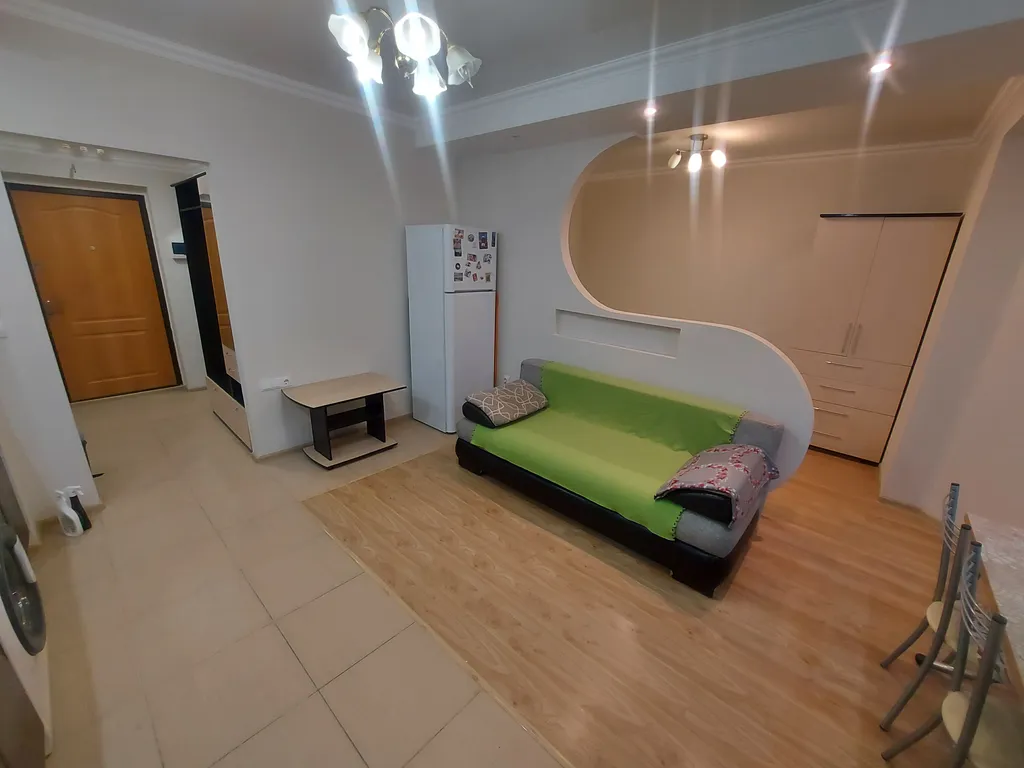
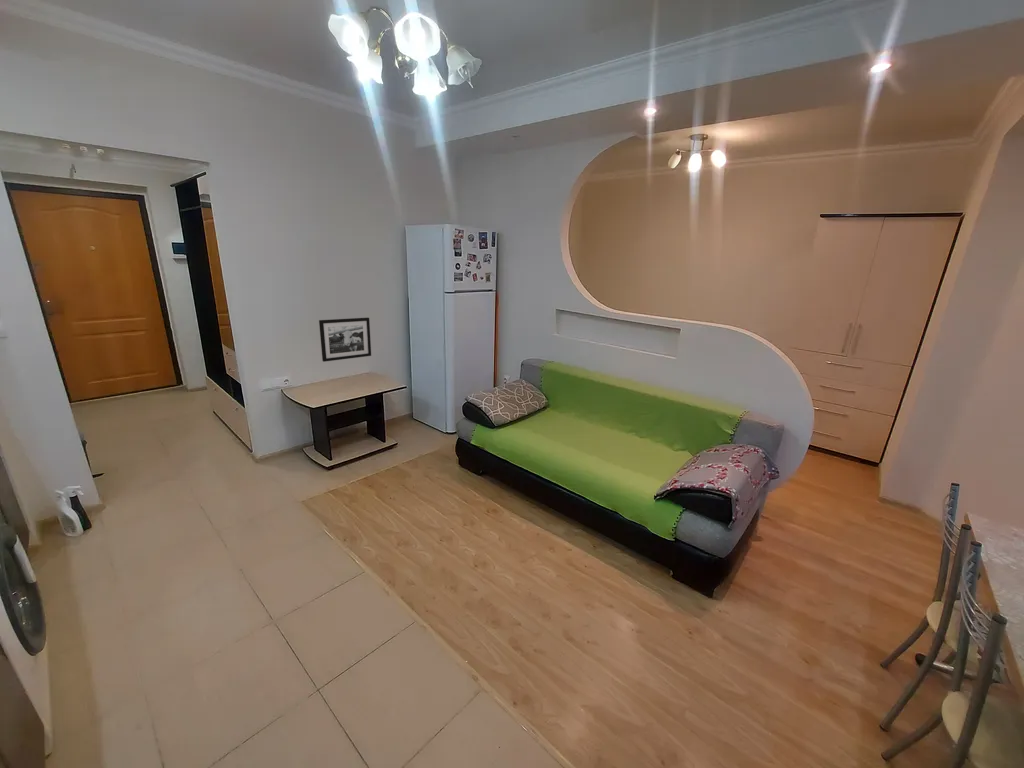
+ picture frame [318,317,372,363]
